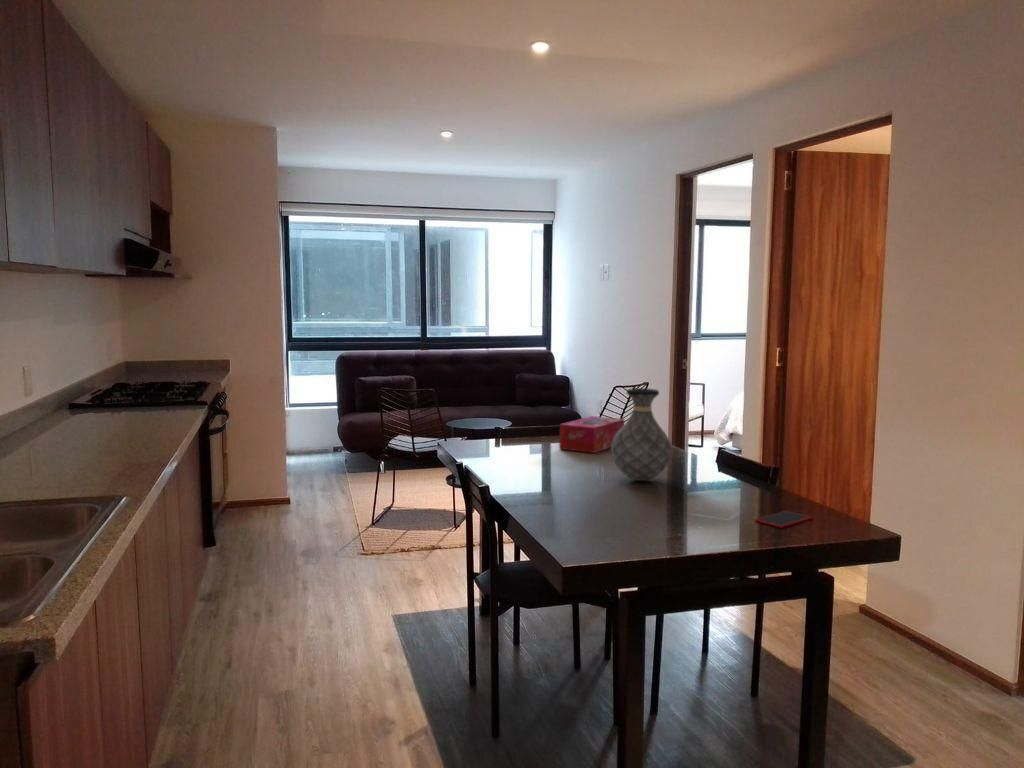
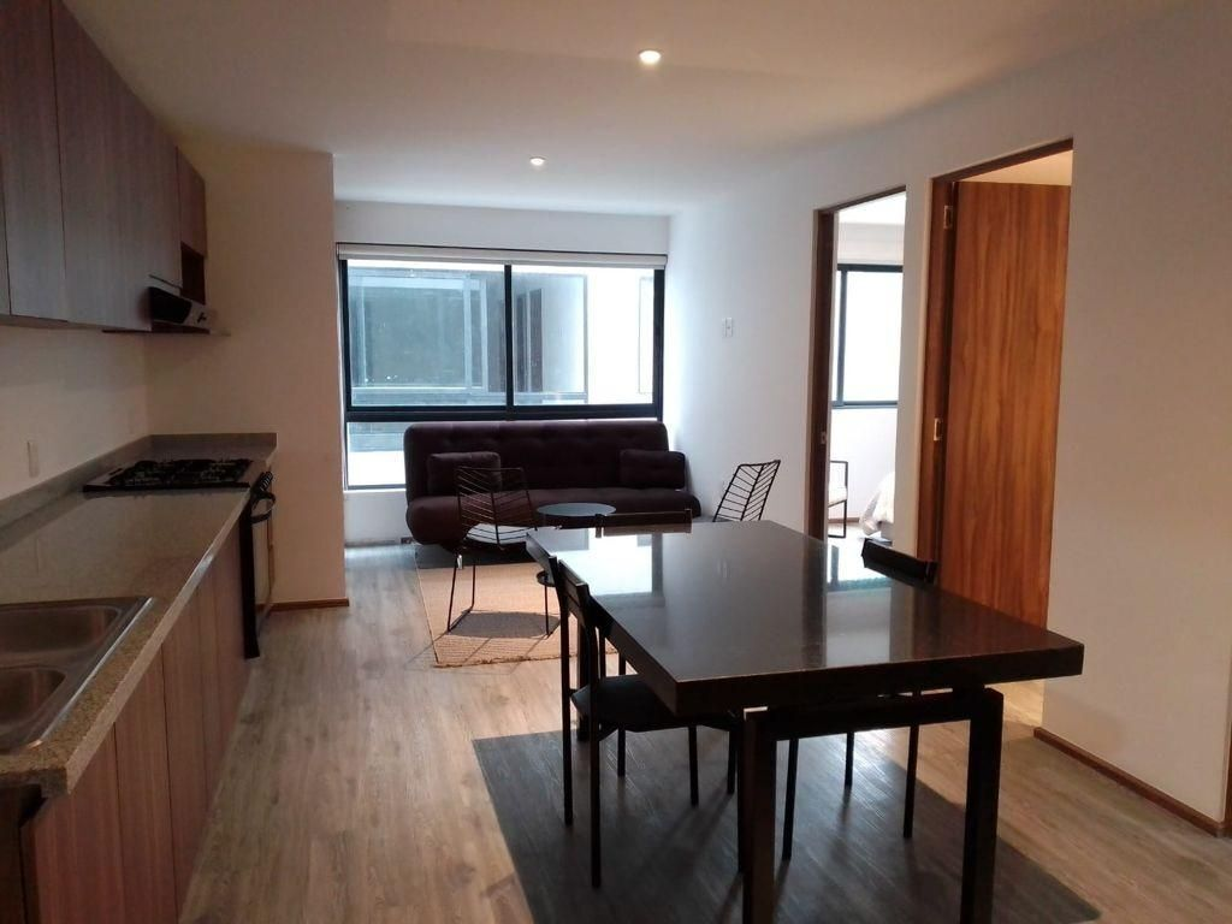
- tissue box [558,415,625,454]
- smartphone [754,510,813,529]
- vase [610,387,673,482]
